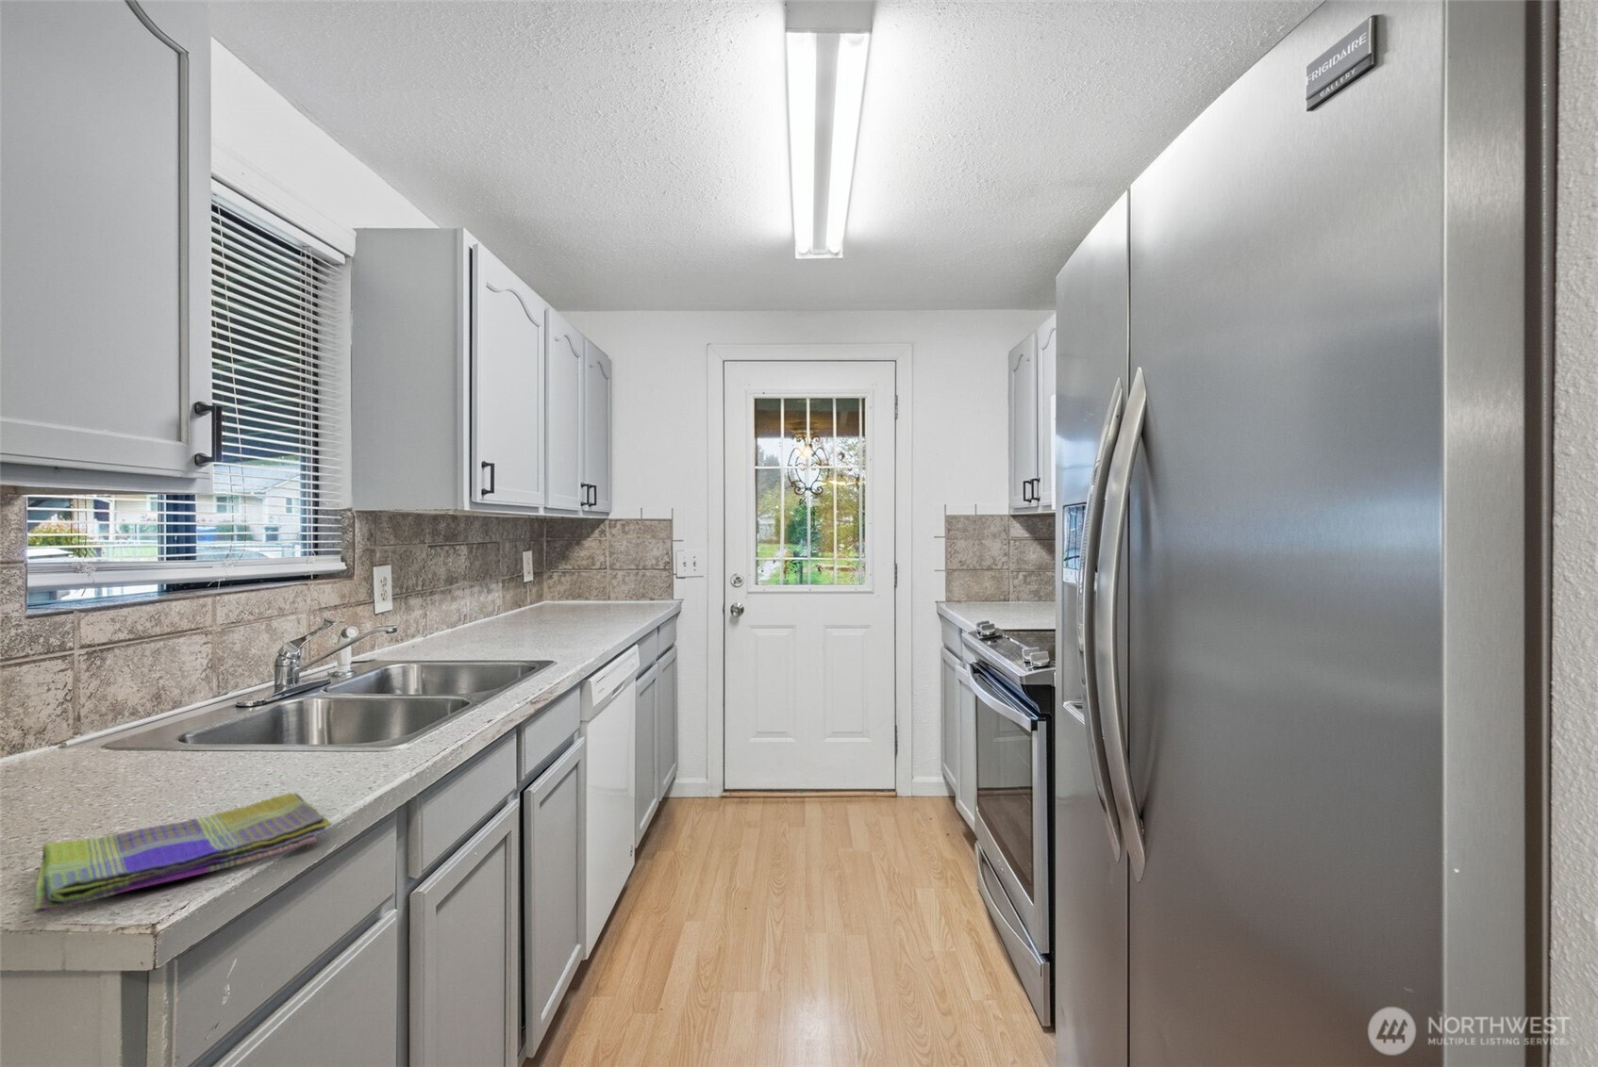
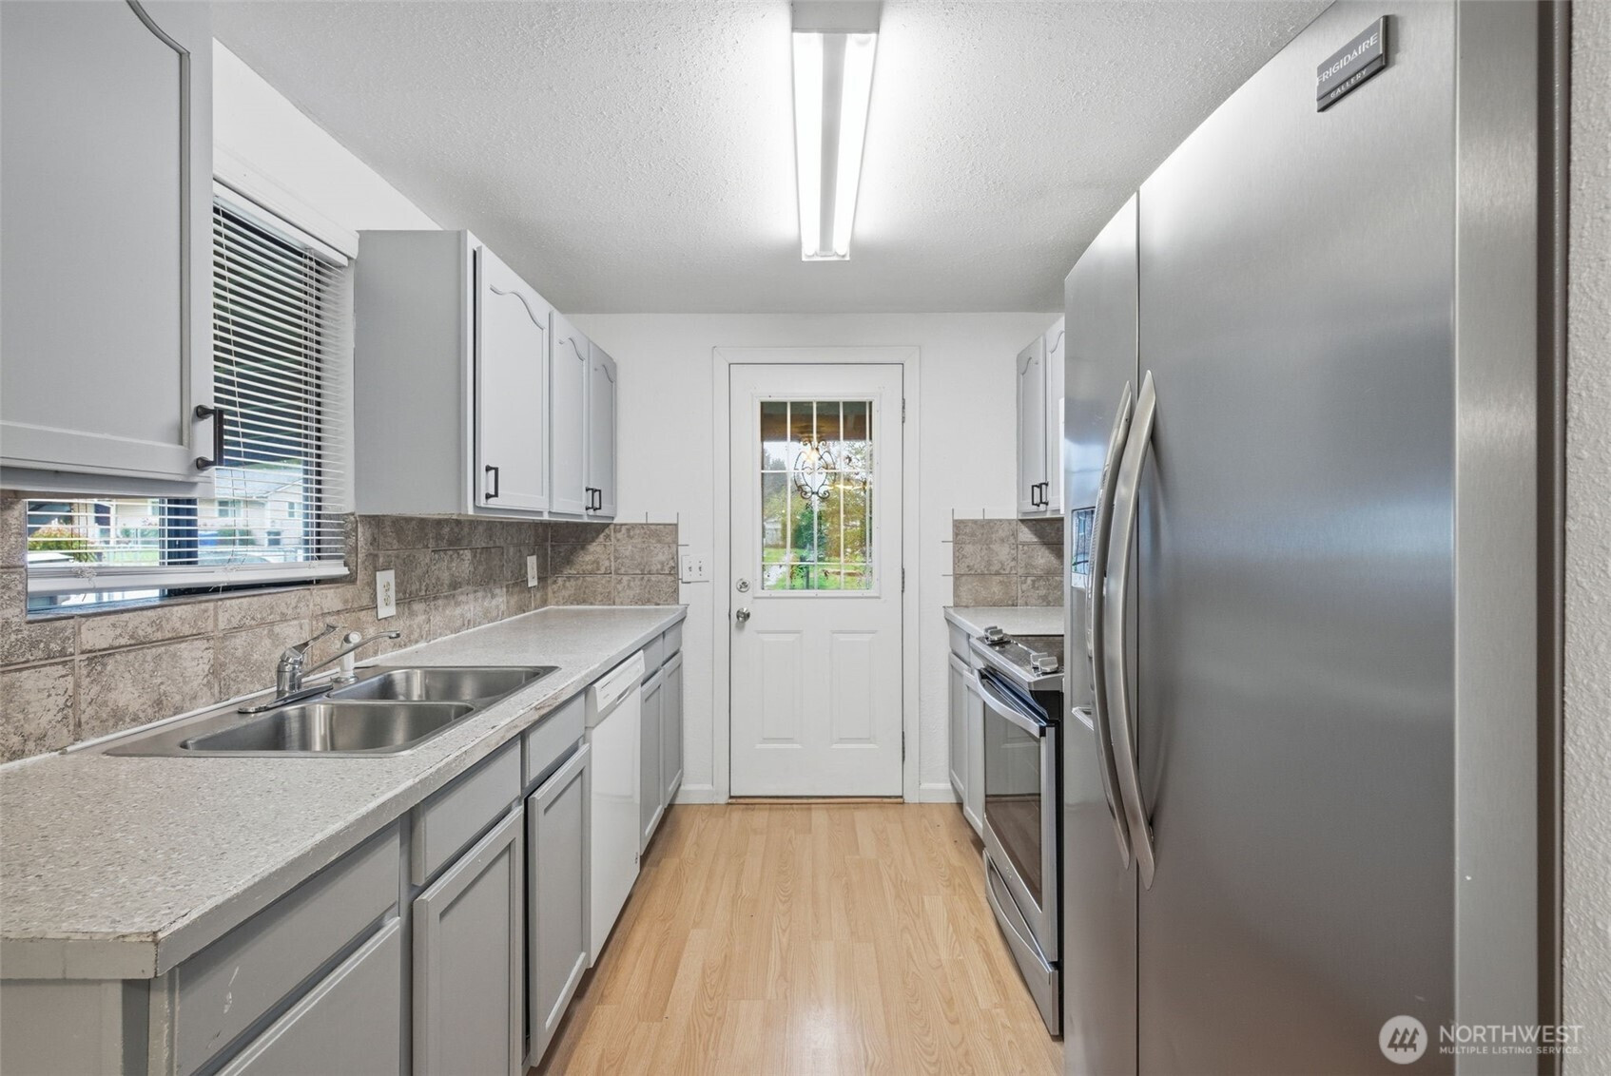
- dish towel [32,792,332,915]
